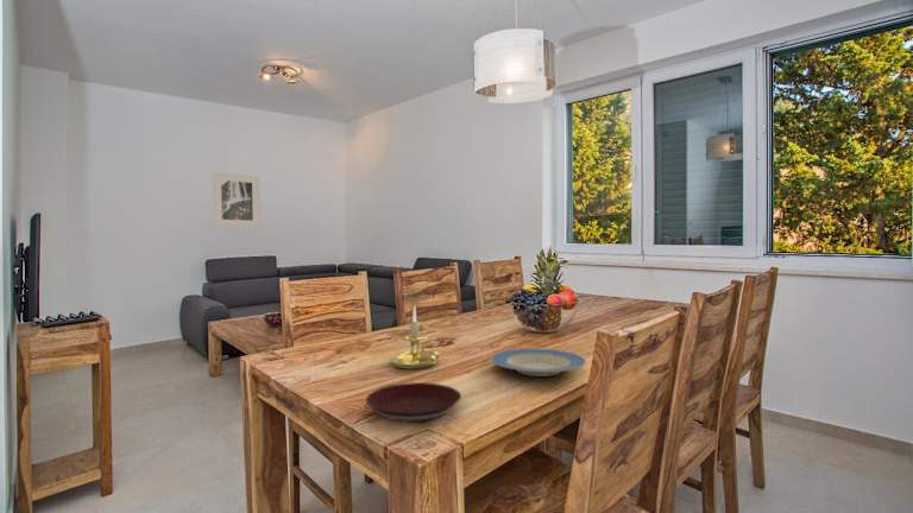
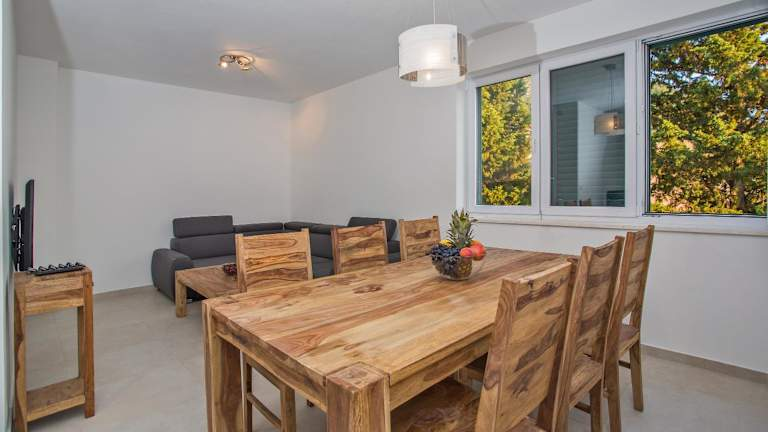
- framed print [212,171,262,229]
- plate [365,381,462,423]
- candle holder [389,305,441,370]
- plate [490,348,587,378]
